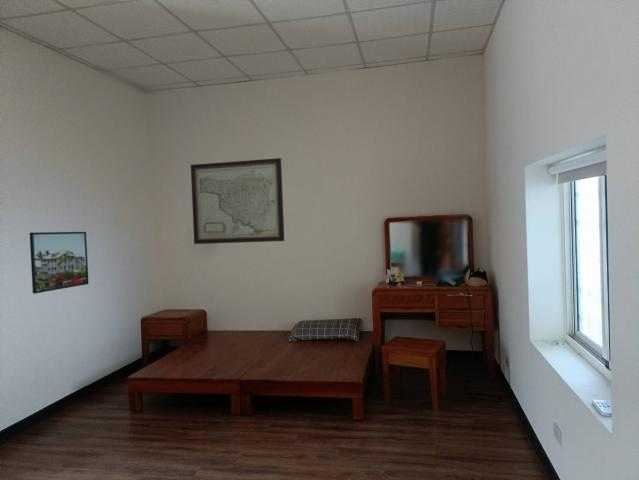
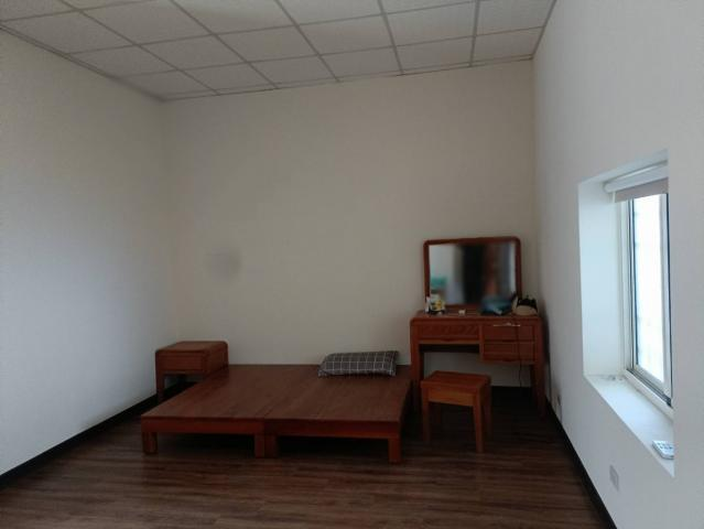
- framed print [29,231,90,295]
- wall art [190,157,285,245]
